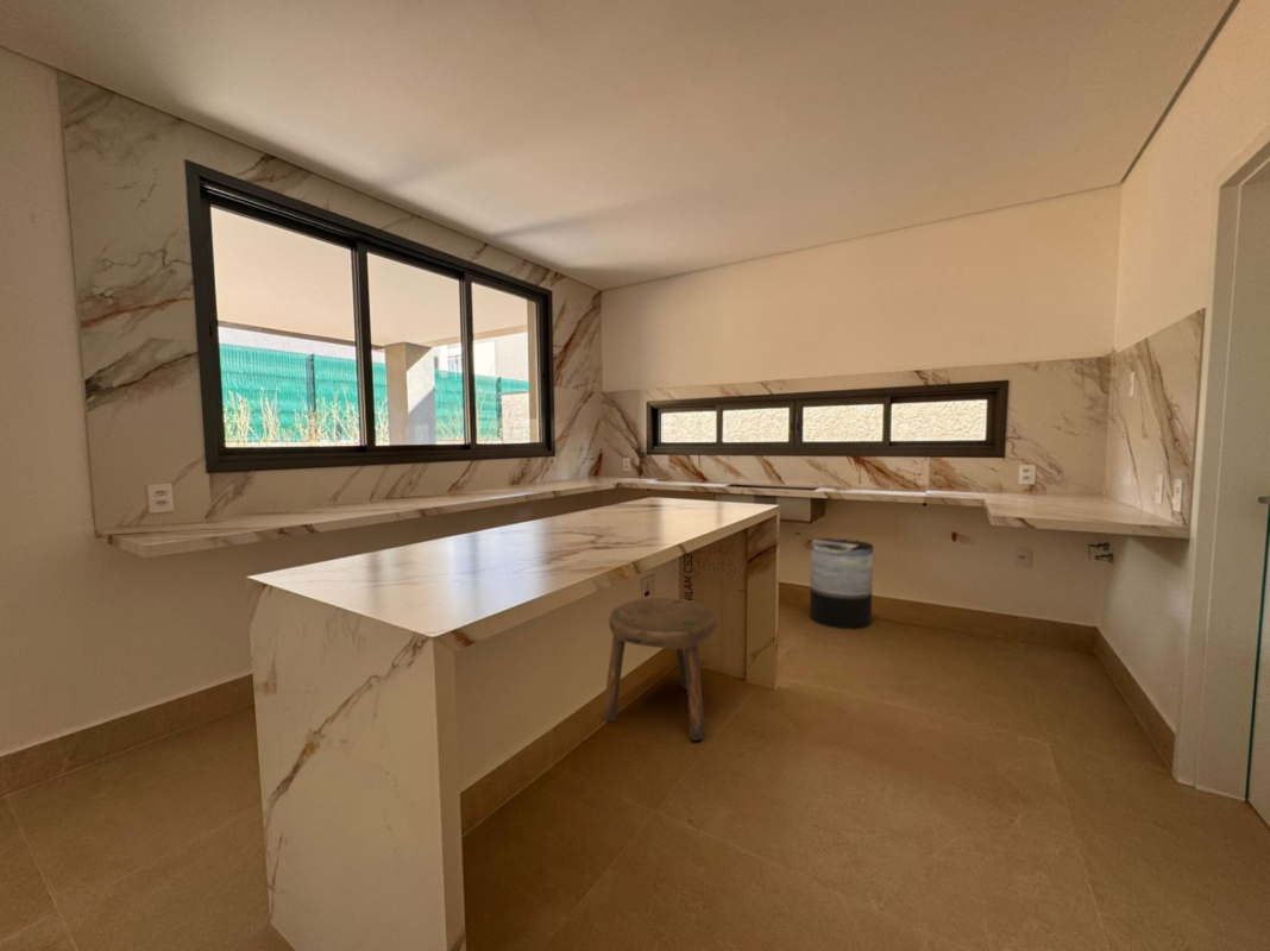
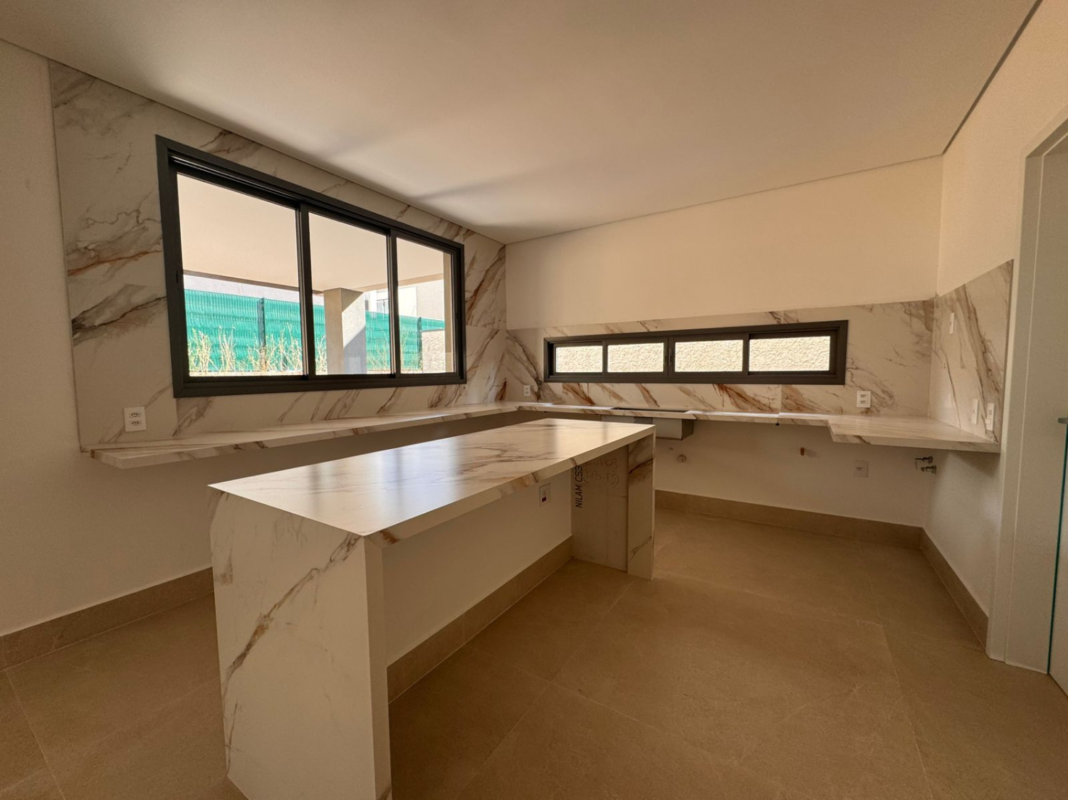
- stool [603,597,717,742]
- trash can [809,537,874,630]
